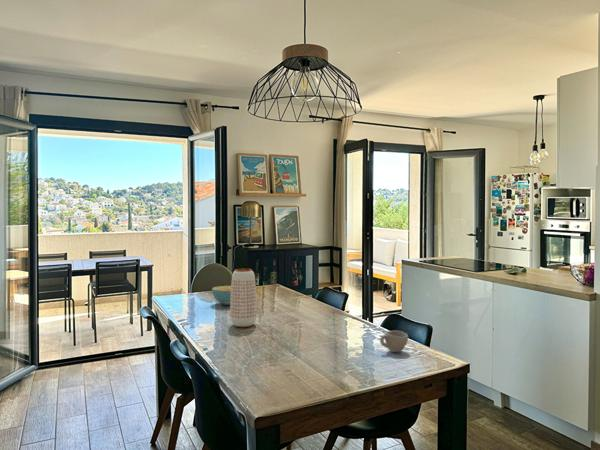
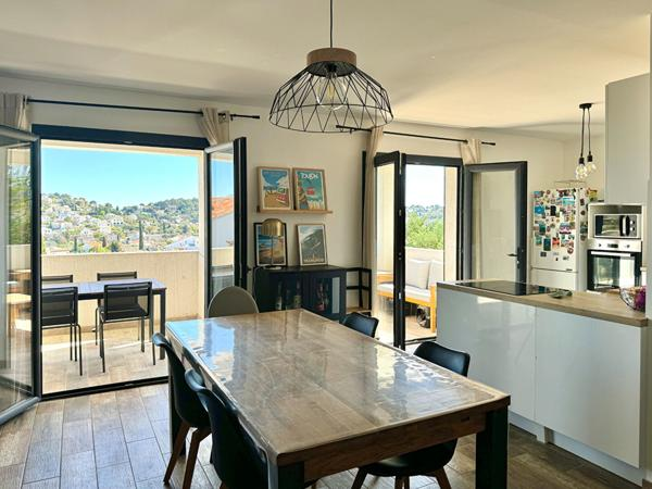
- planter [229,268,258,328]
- cereal bowl [211,285,231,306]
- cup [379,329,409,353]
